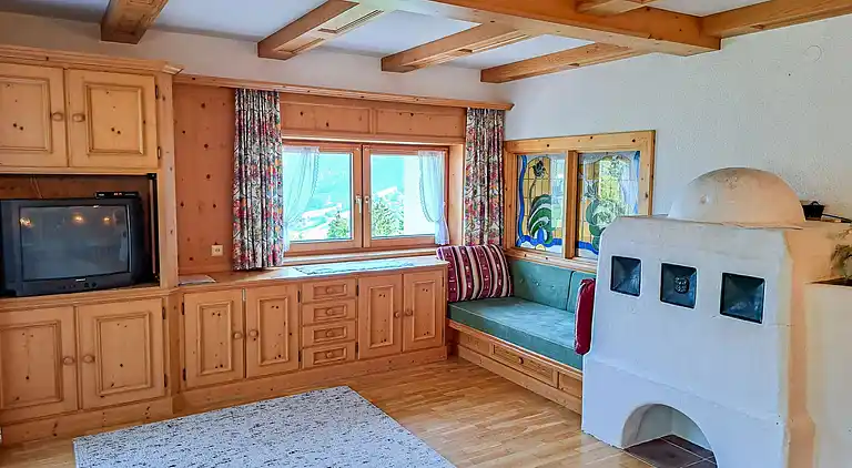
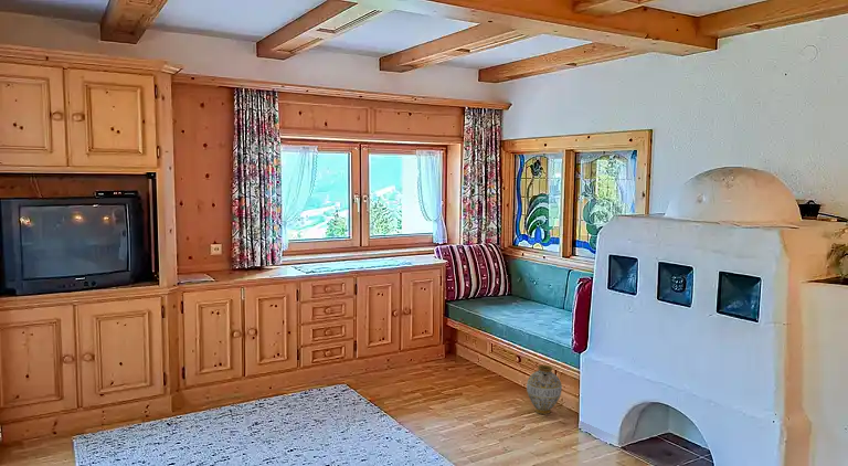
+ ceramic jug [526,364,563,415]
